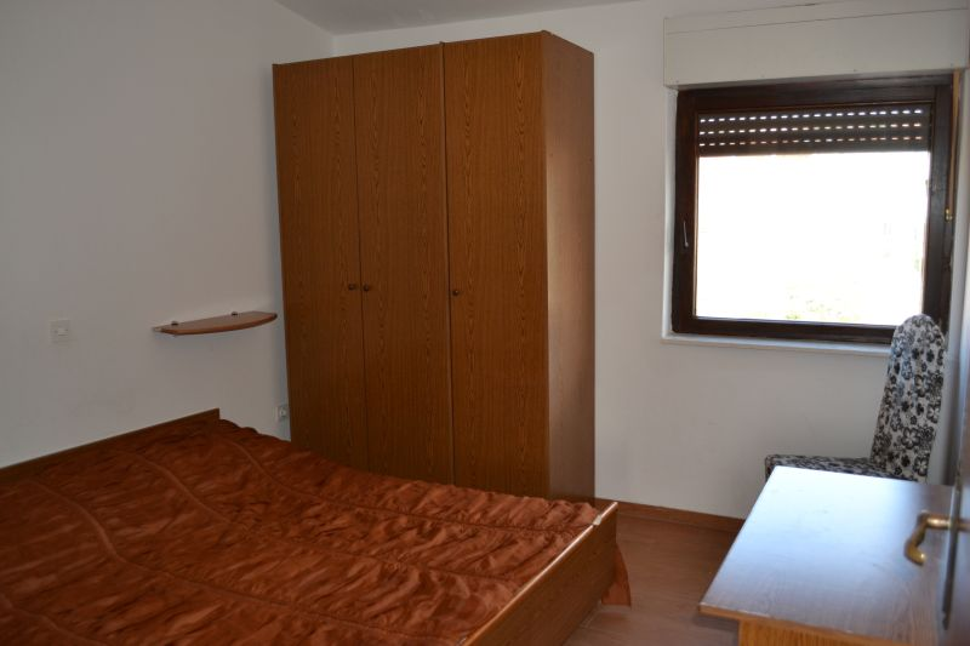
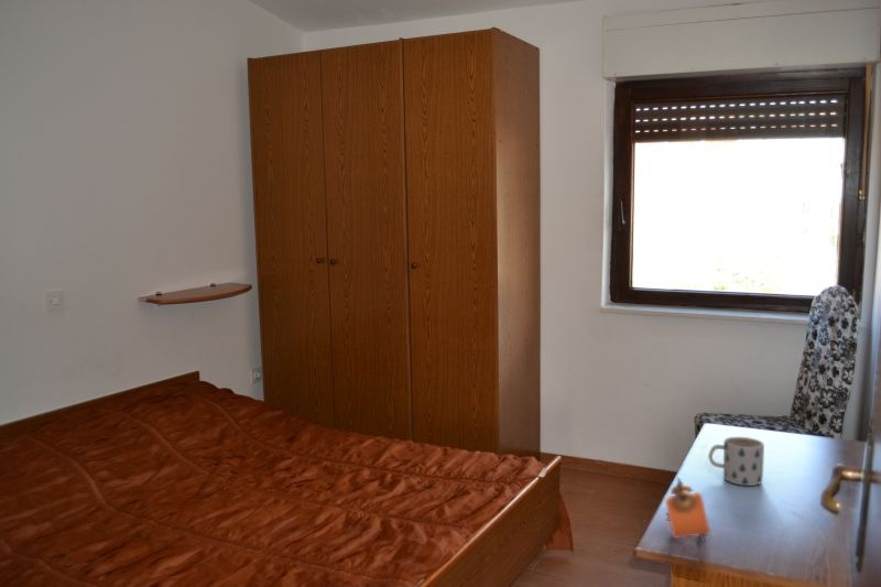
+ mug [707,436,765,487]
+ alarm clock [664,476,711,547]
